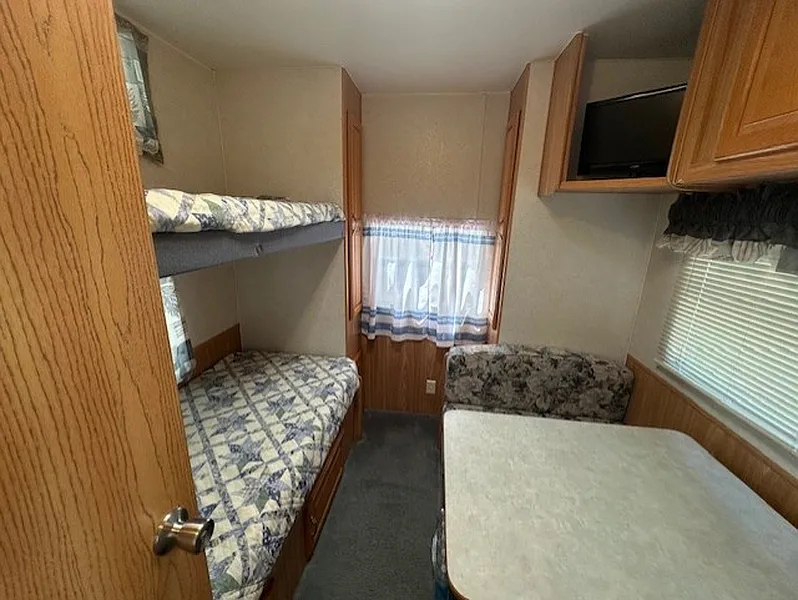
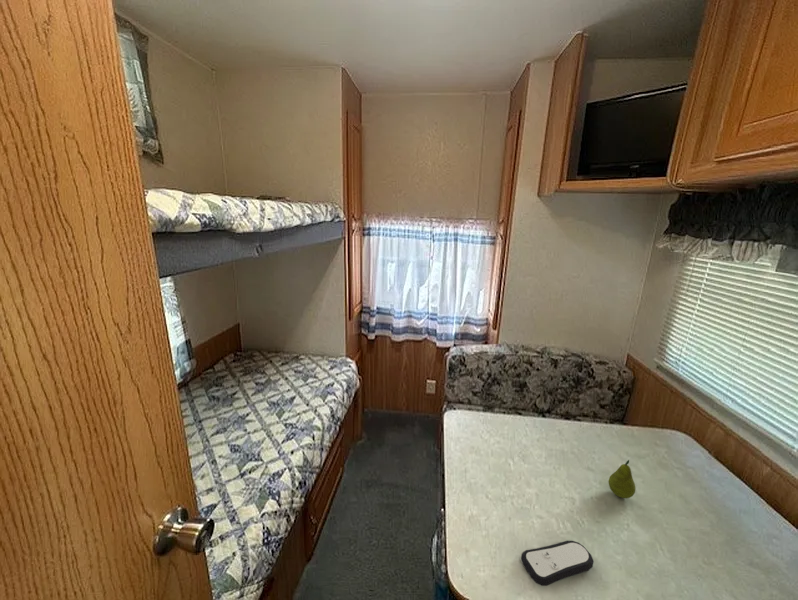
+ fruit [608,459,637,499]
+ remote control [520,540,595,587]
